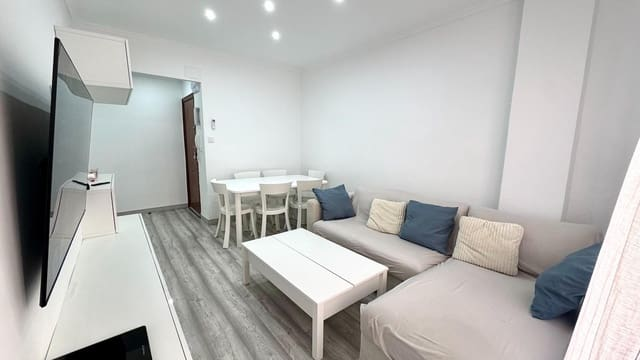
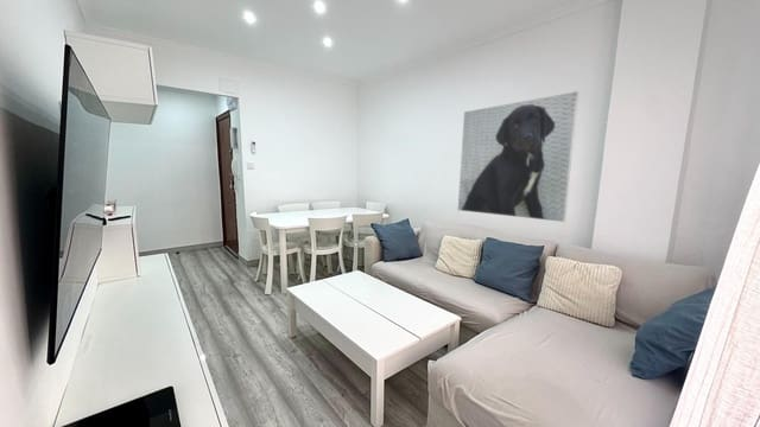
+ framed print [456,90,580,223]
